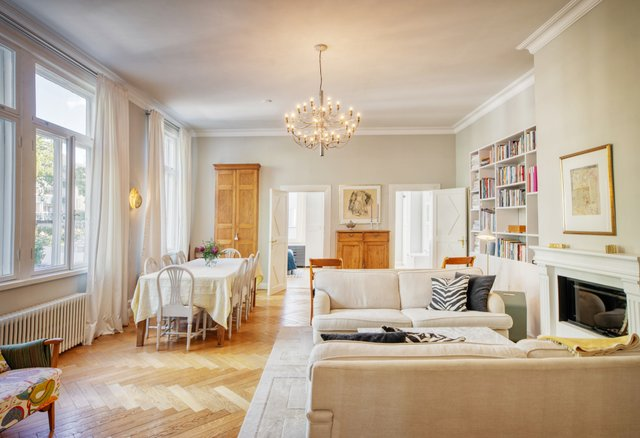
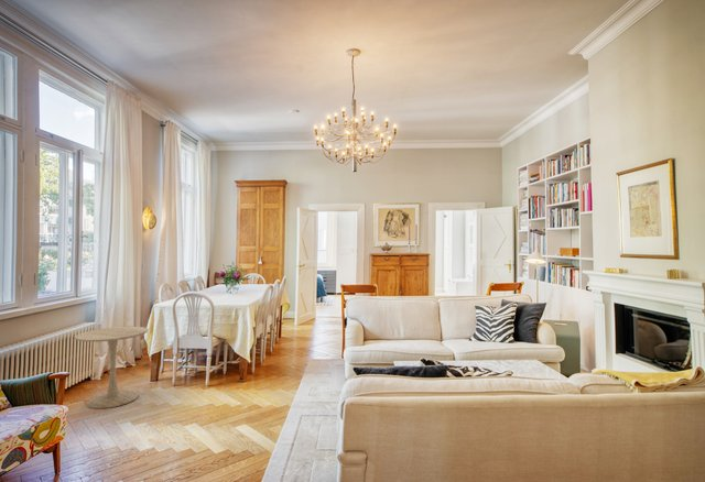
+ side table [74,326,149,409]
